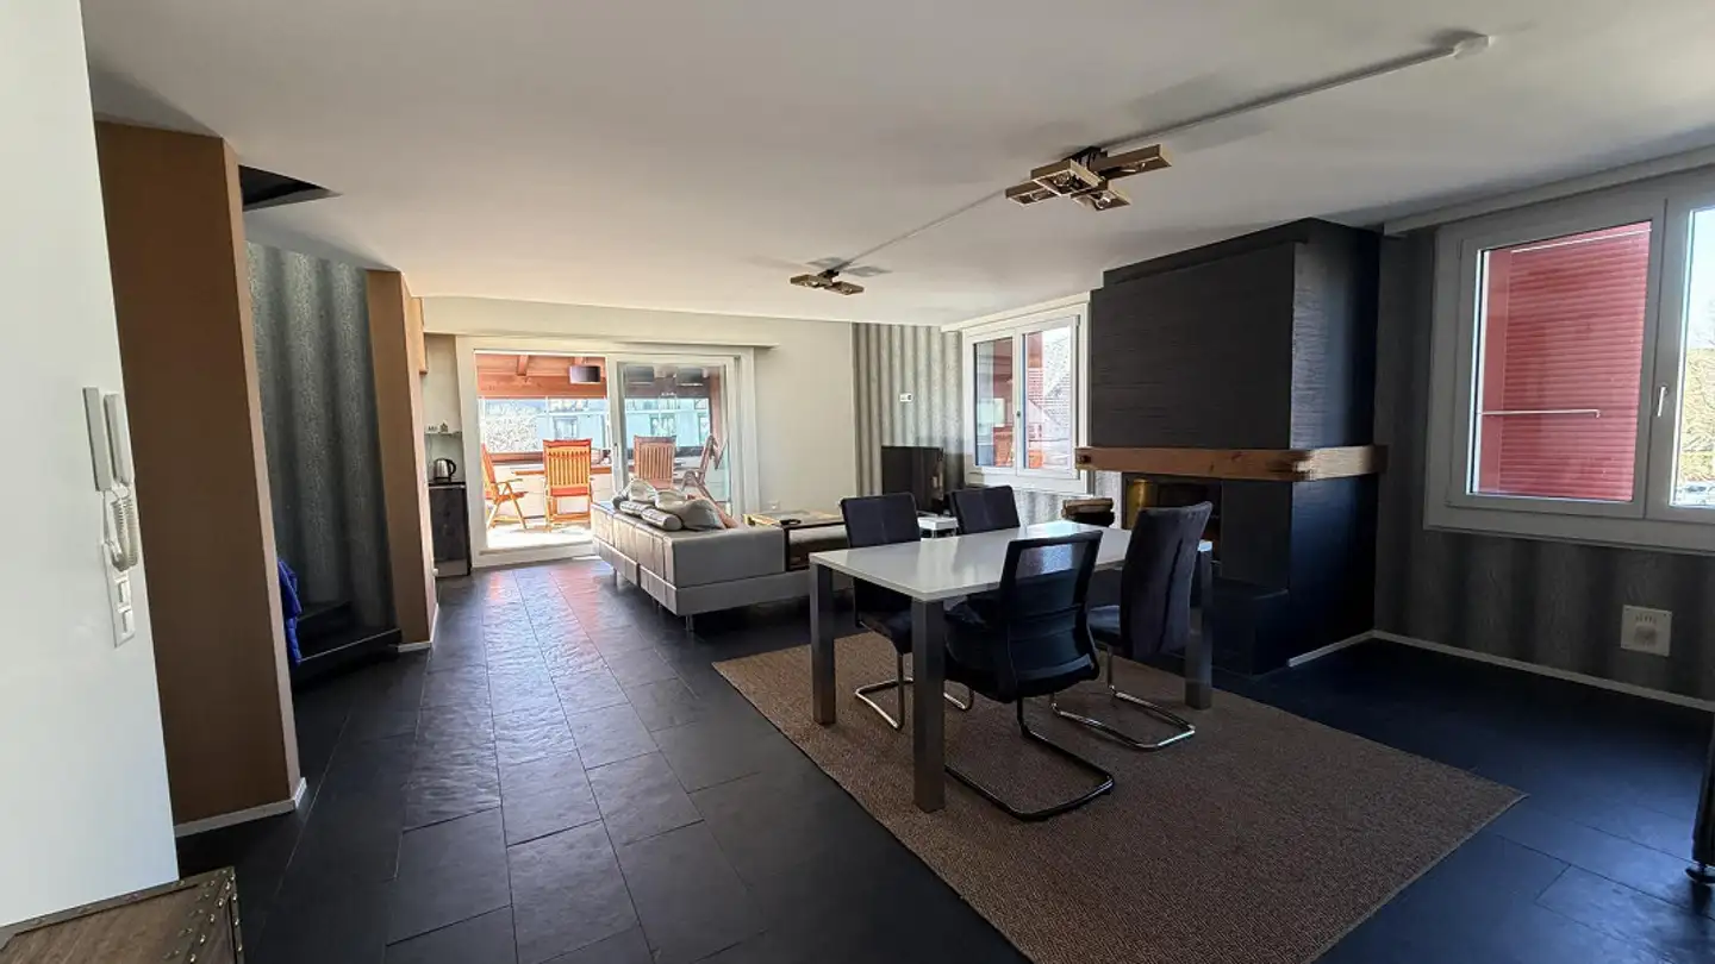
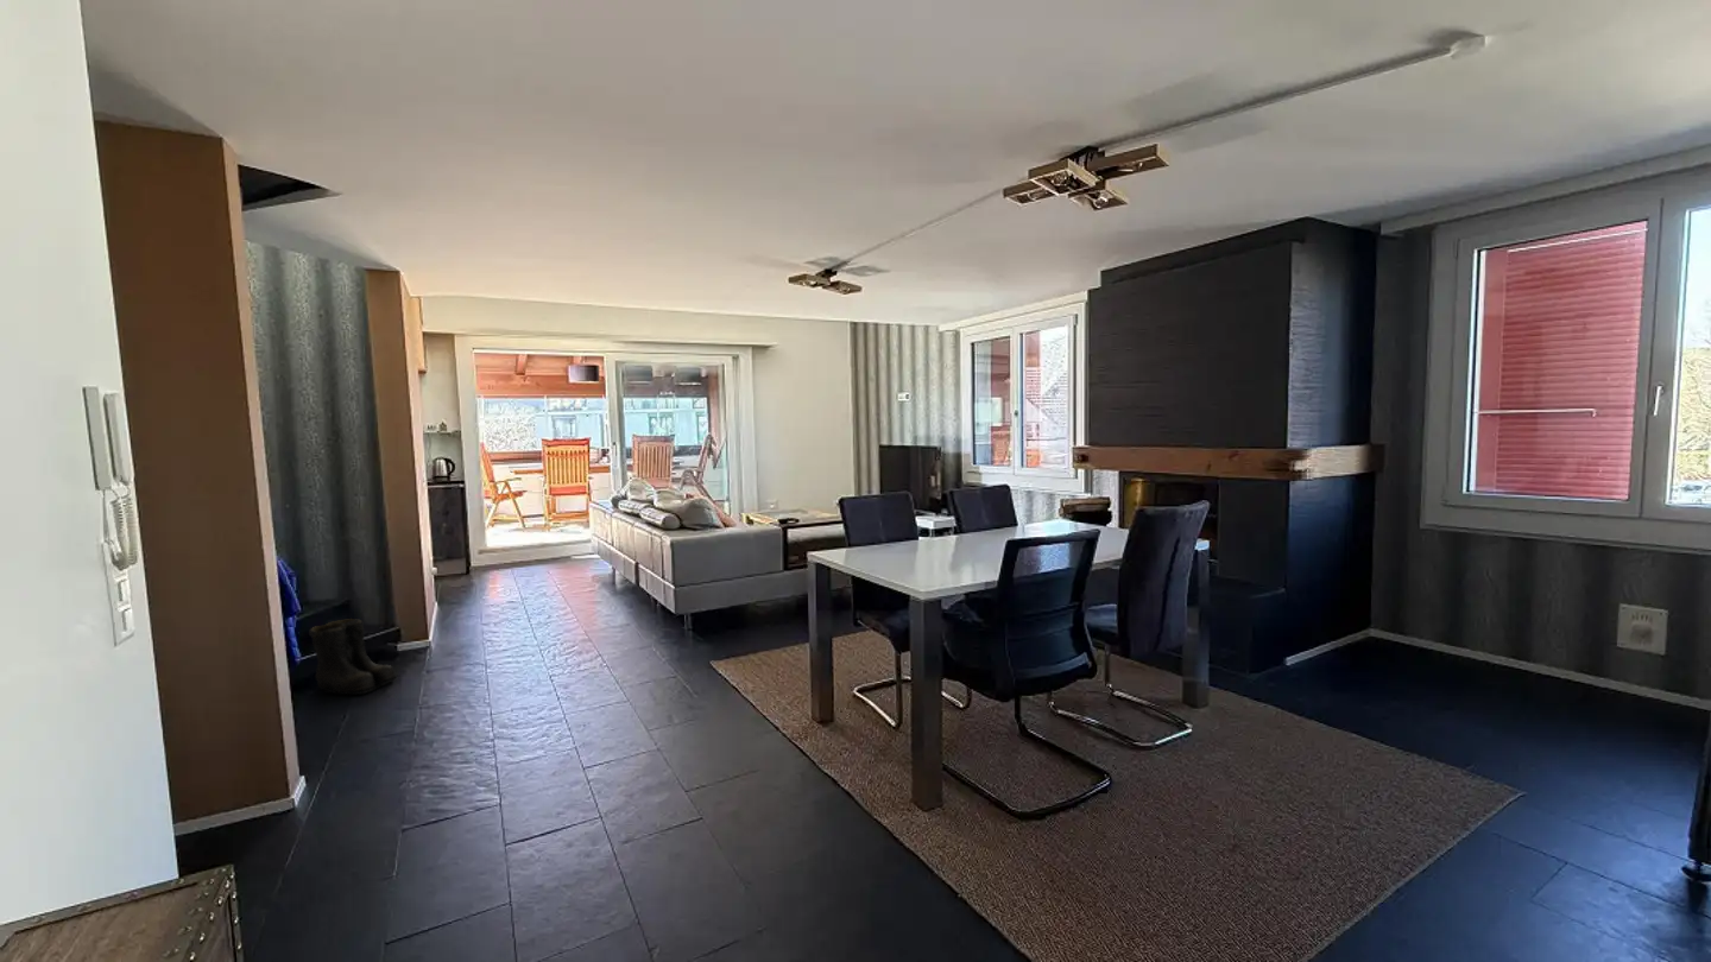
+ boots [308,618,402,696]
